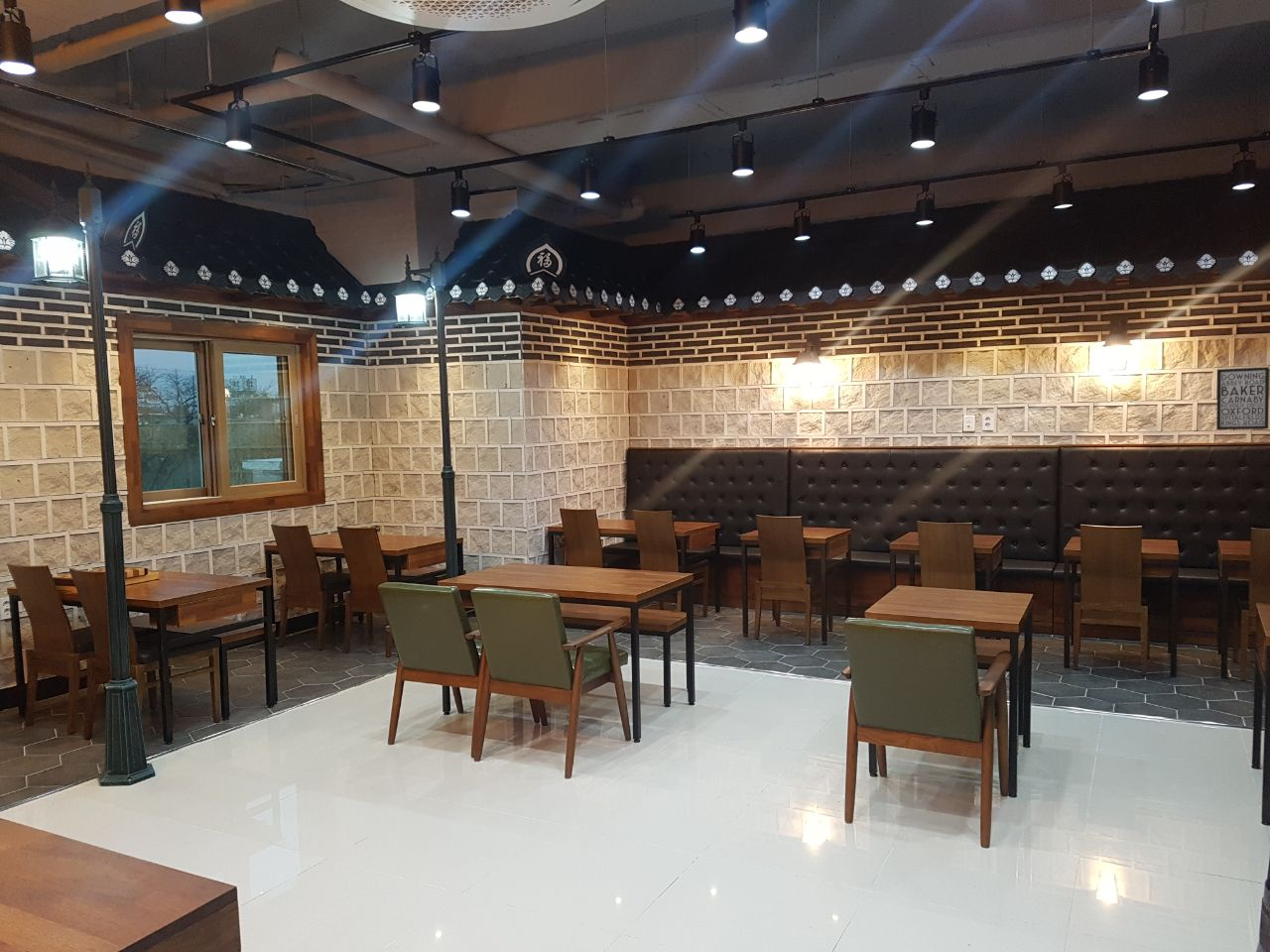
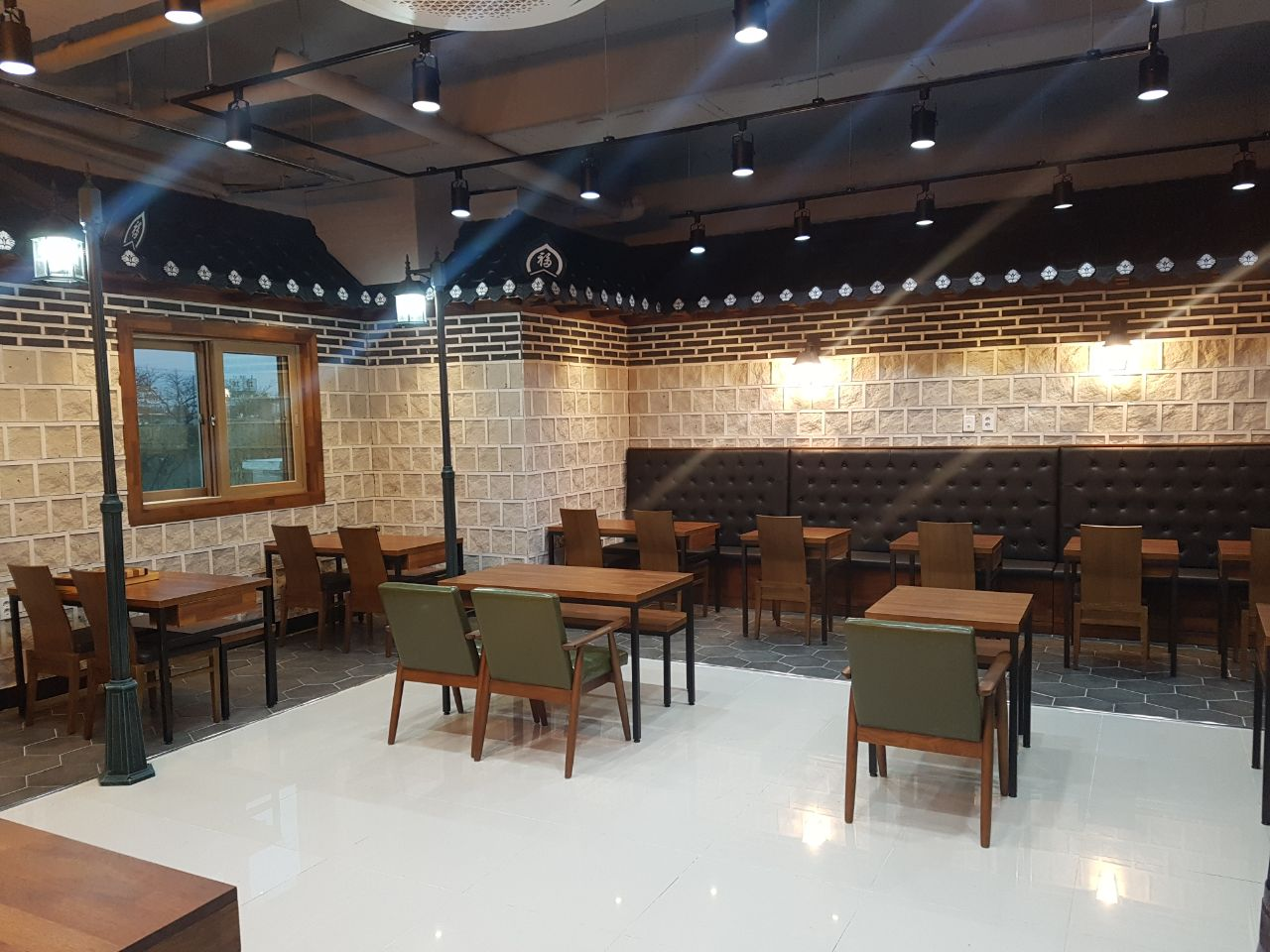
- wall art [1215,366,1270,430]
